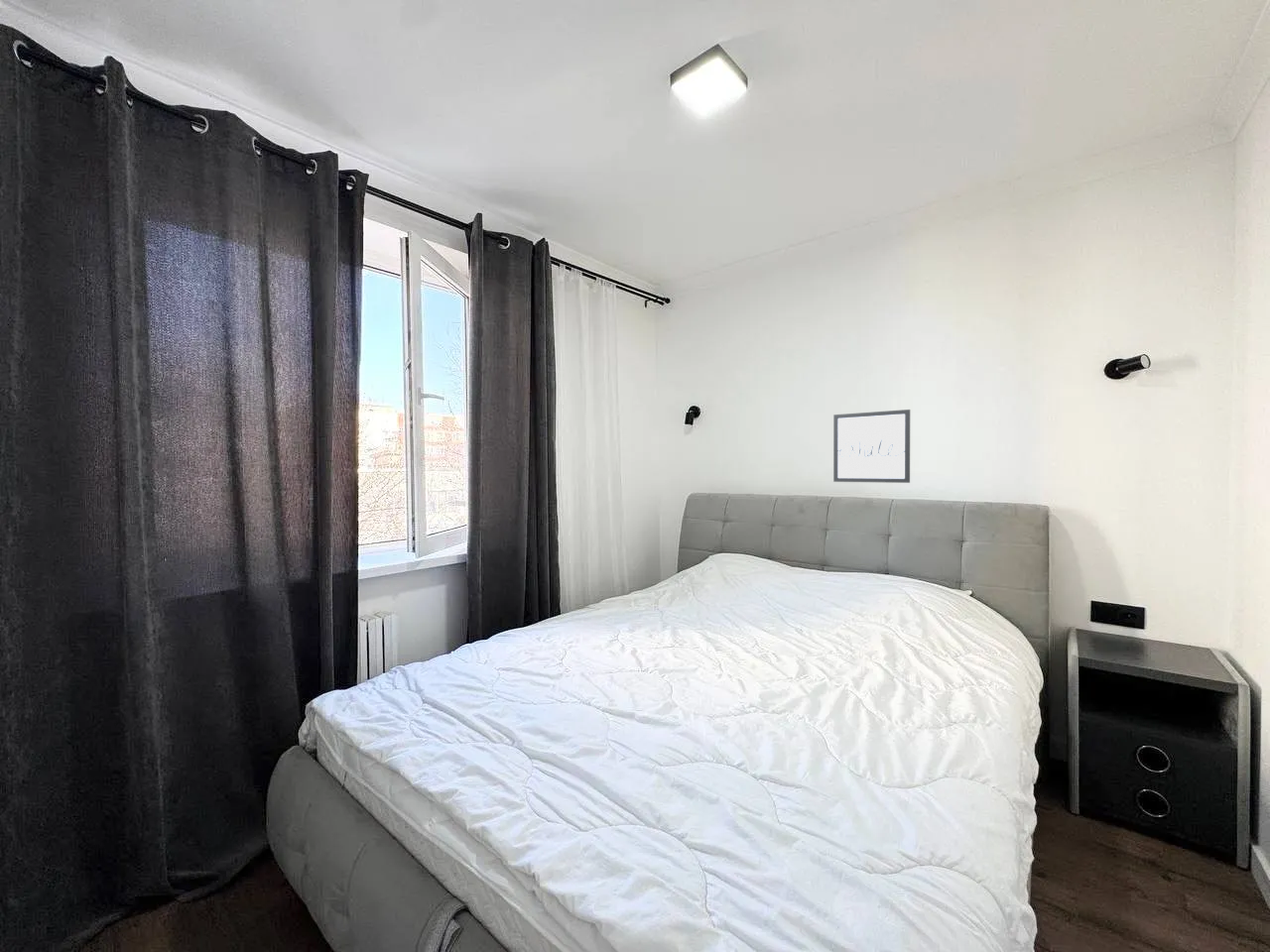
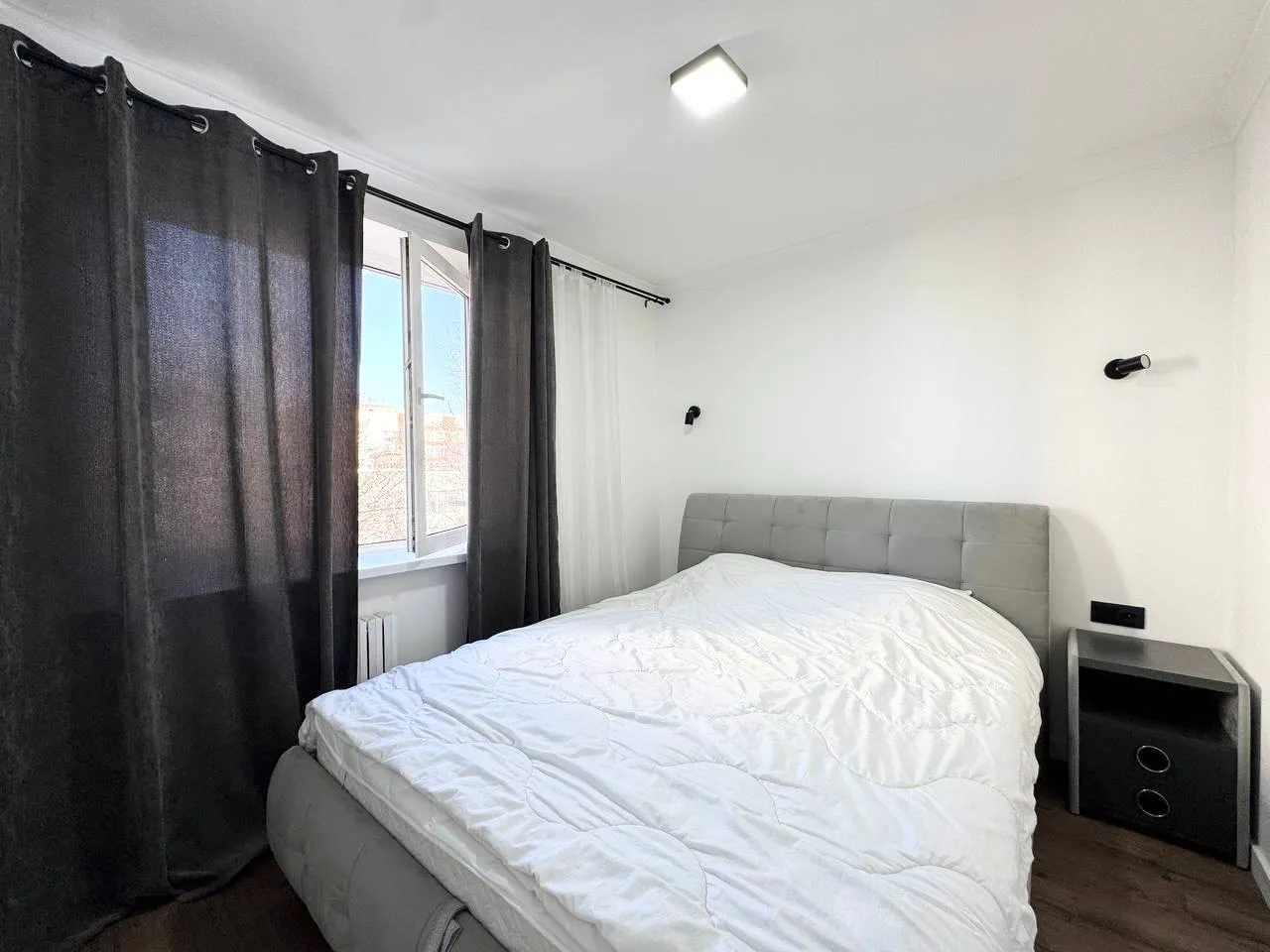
- wall art [832,409,911,484]
